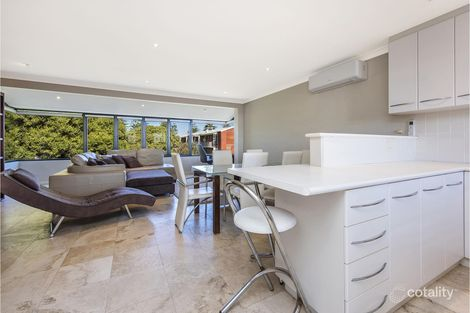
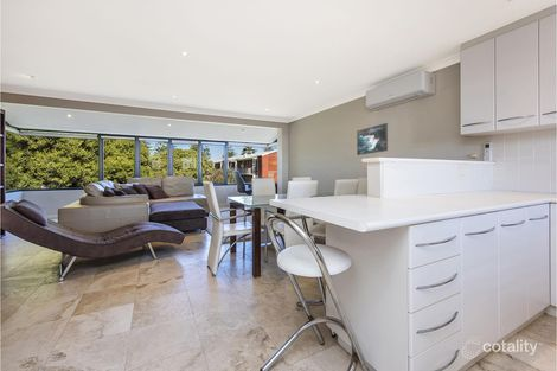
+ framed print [356,122,389,156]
